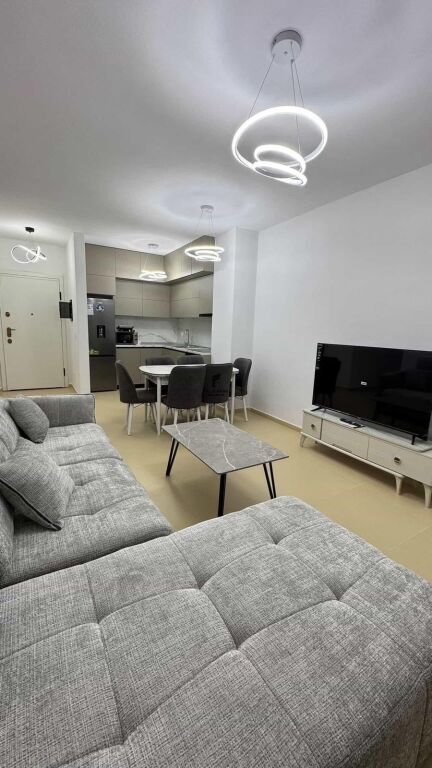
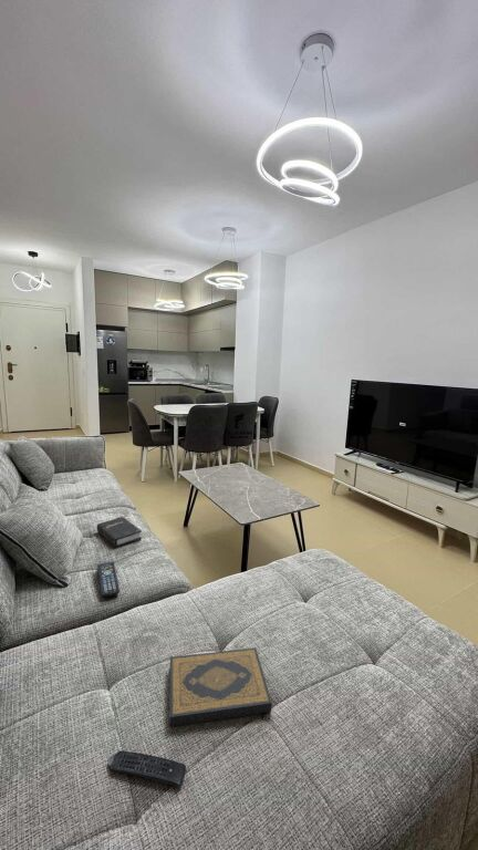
+ hardback book [96,516,143,549]
+ hardback book [168,646,272,727]
+ remote control [96,561,121,598]
+ remote control [107,749,187,790]
